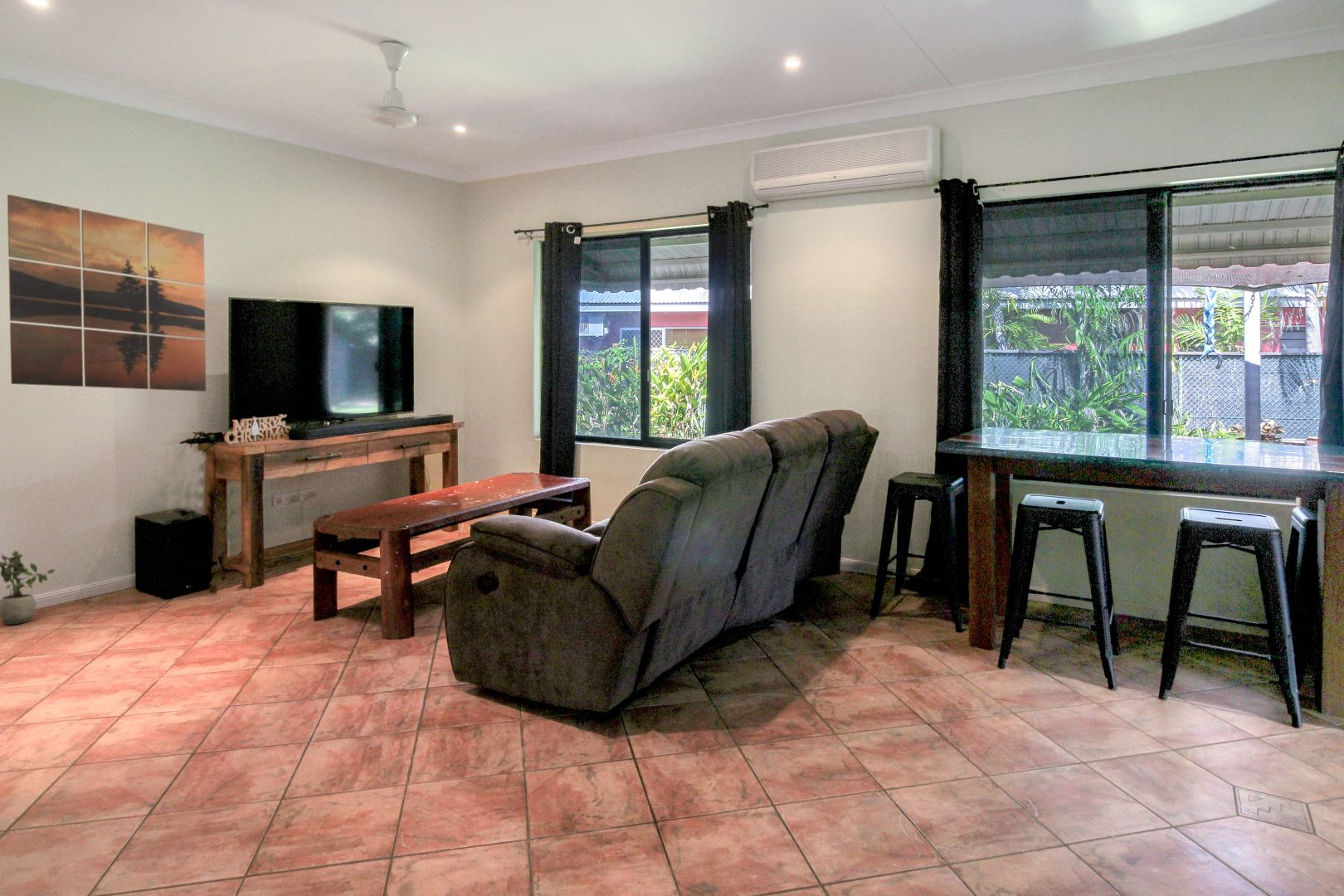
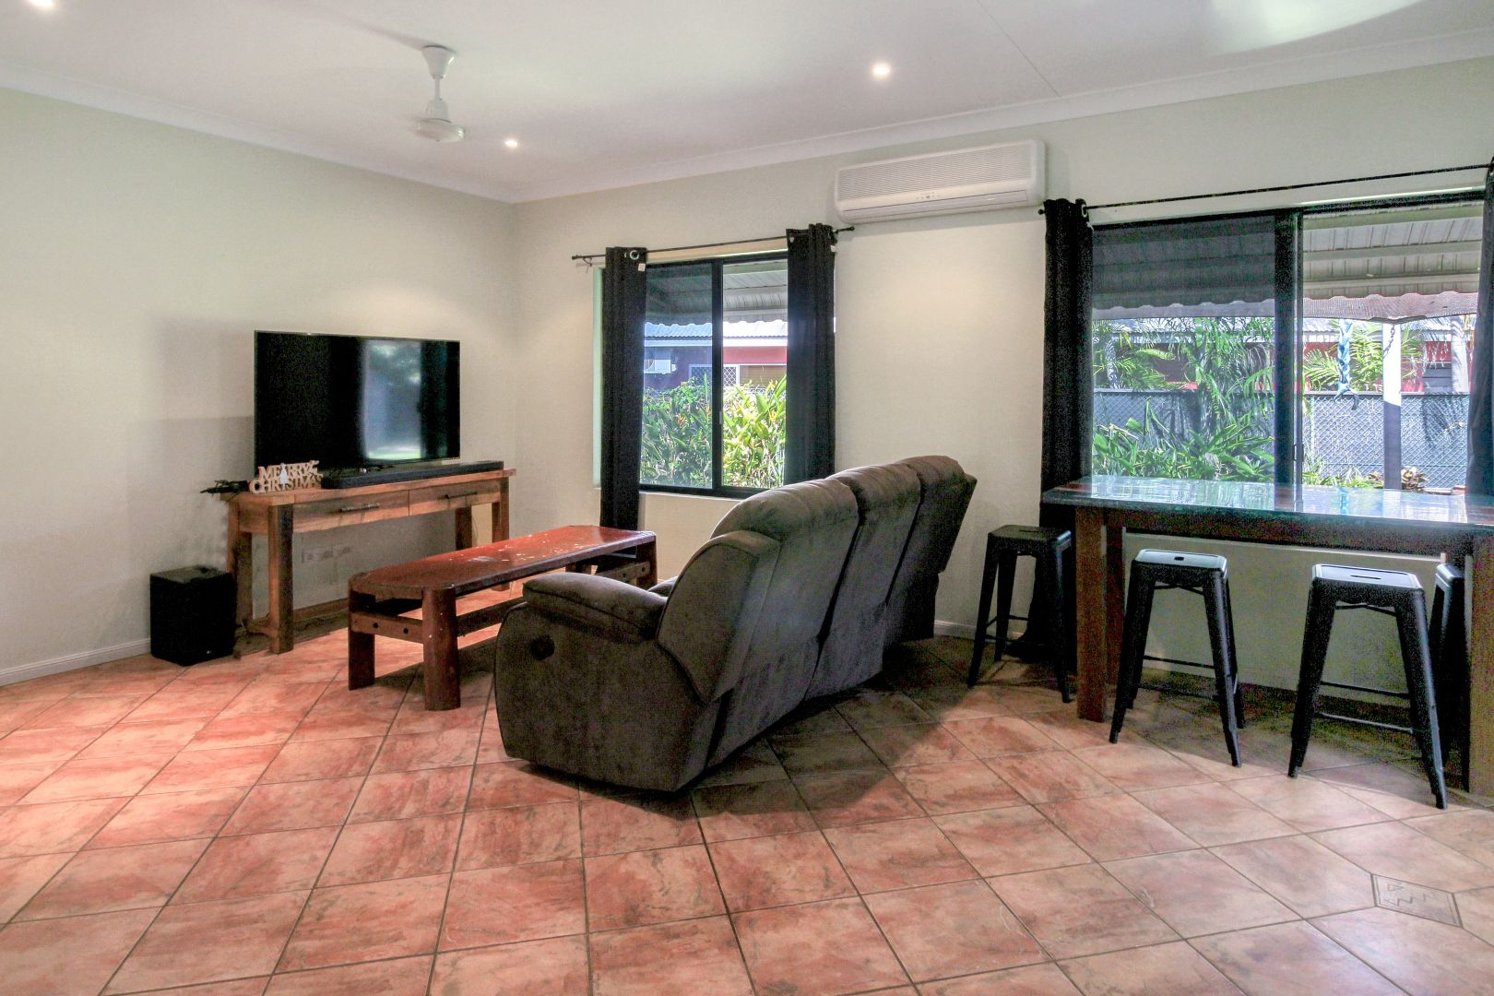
- potted plant [0,550,56,626]
- wall art [7,193,207,392]
